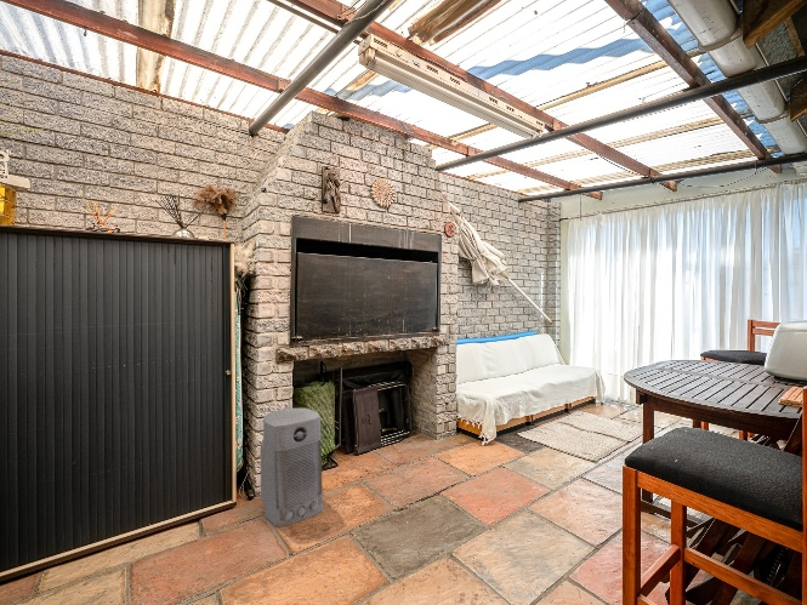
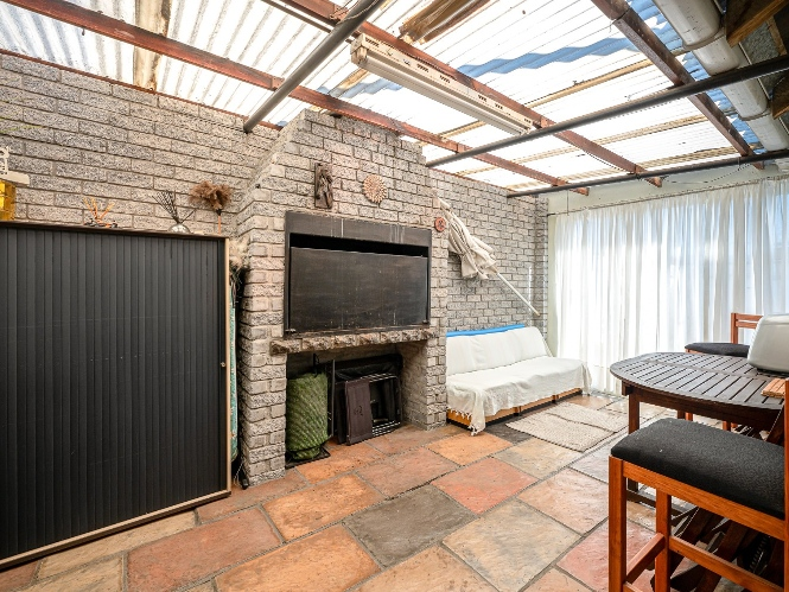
- air purifier [260,407,324,527]
